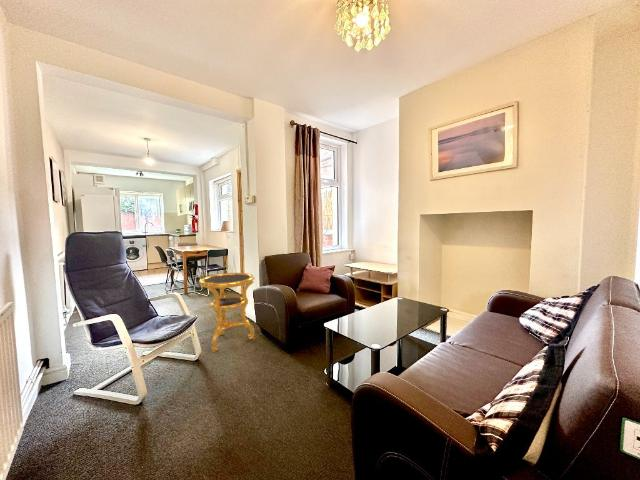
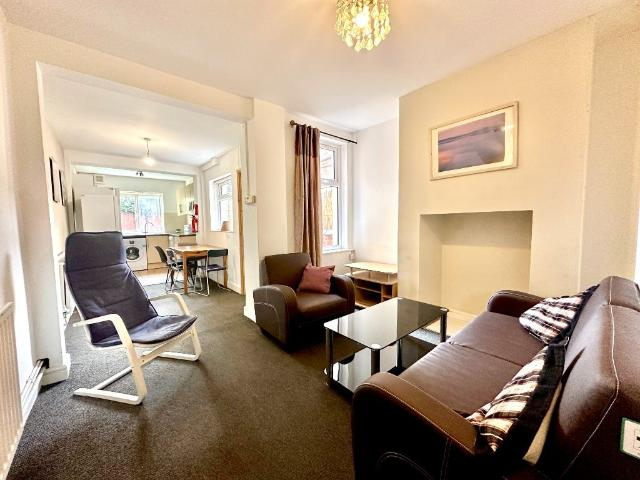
- side table [198,272,256,354]
